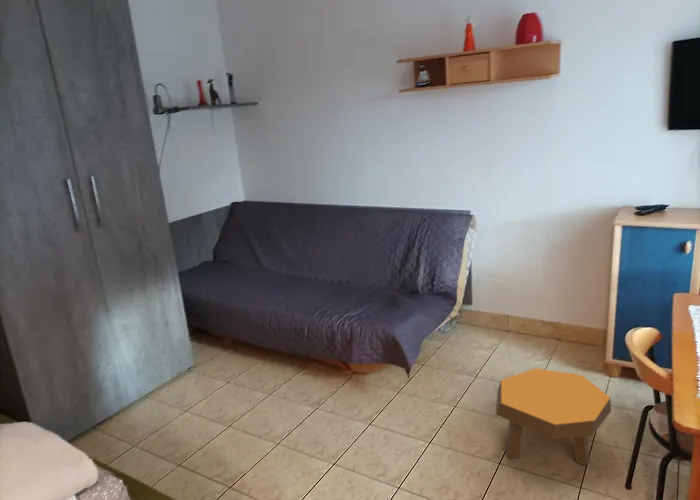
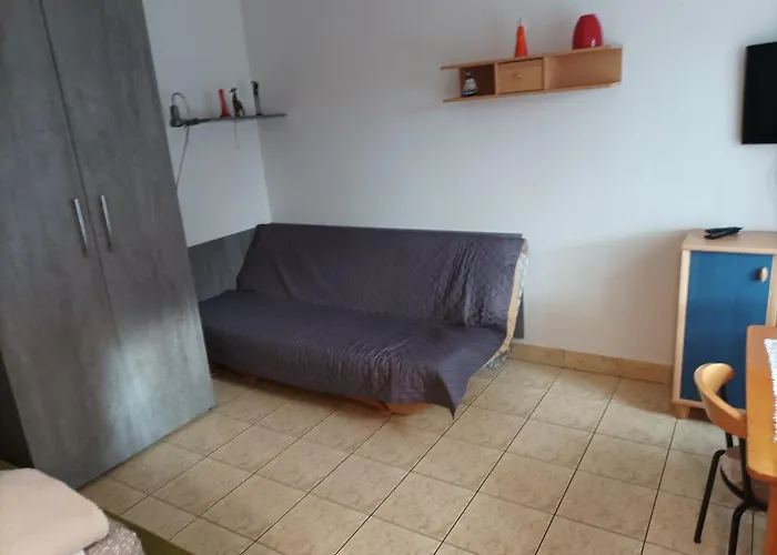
- footstool [494,367,612,467]
